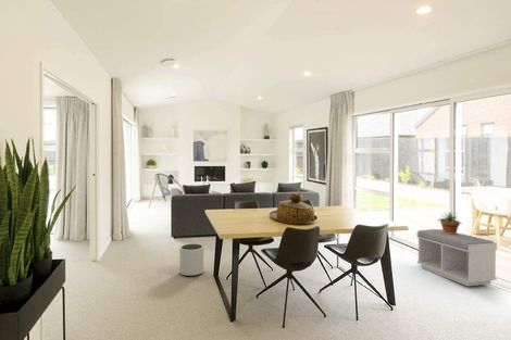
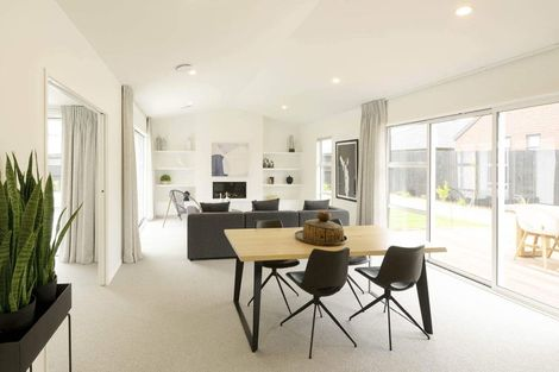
- potted plant [436,211,464,234]
- bench [415,228,498,287]
- plant pot [178,243,204,277]
